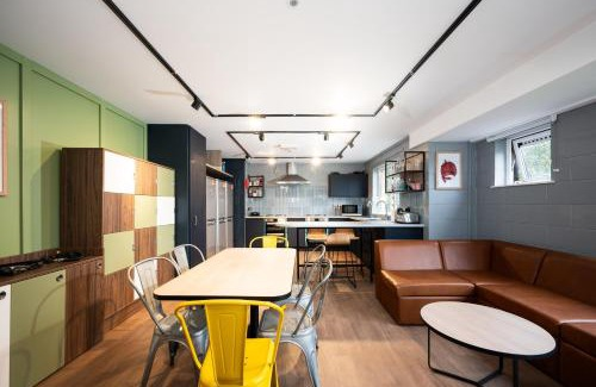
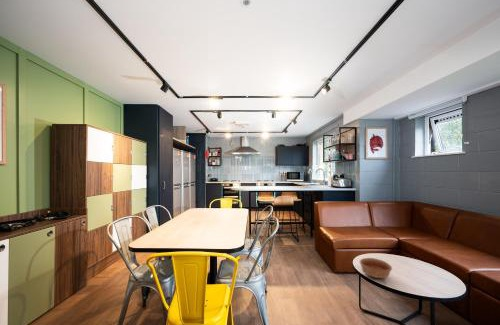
+ bowl [359,257,393,279]
